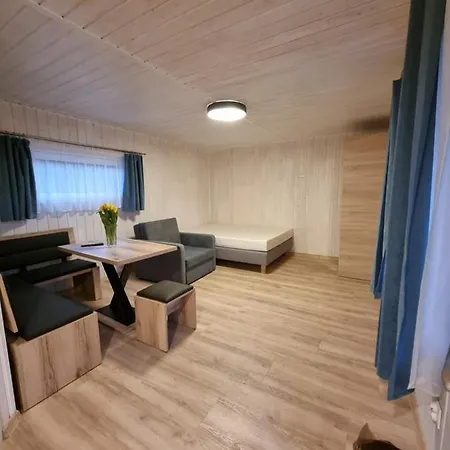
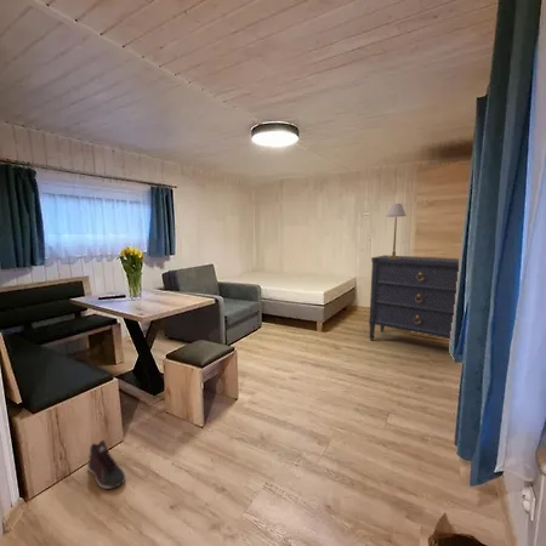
+ sneaker [86,439,126,490]
+ dresser [368,254,460,341]
+ table lamp [385,203,408,258]
